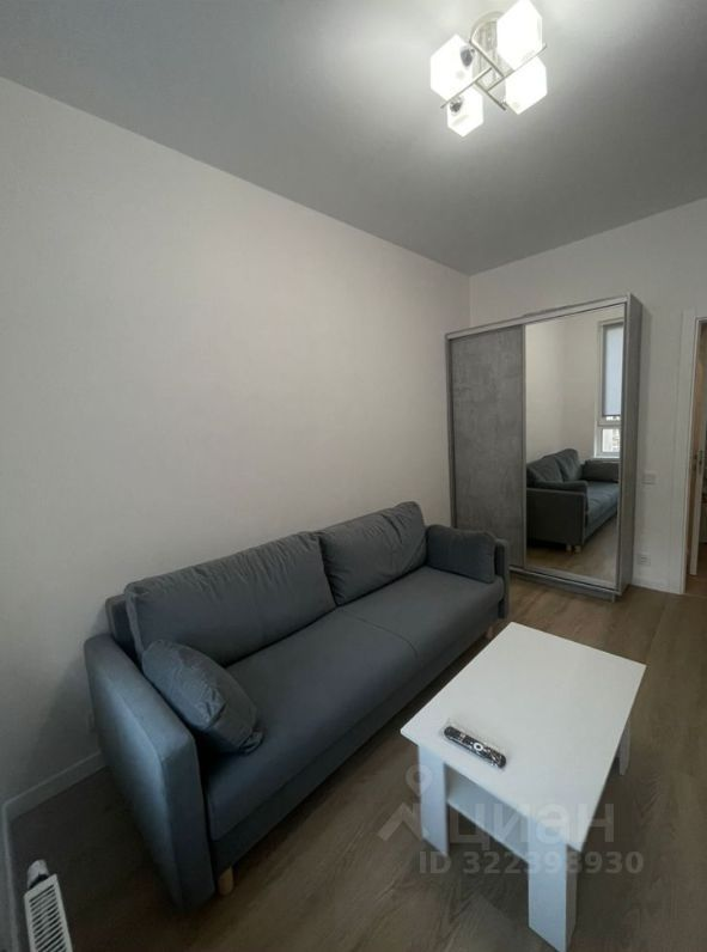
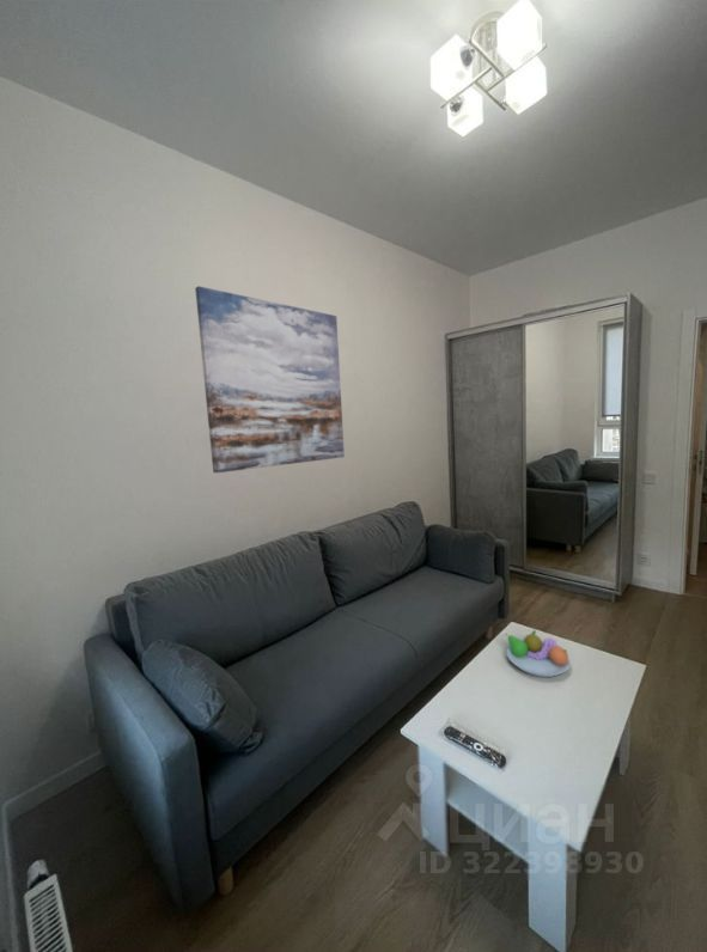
+ wall art [194,285,346,474]
+ fruit bowl [504,629,572,678]
